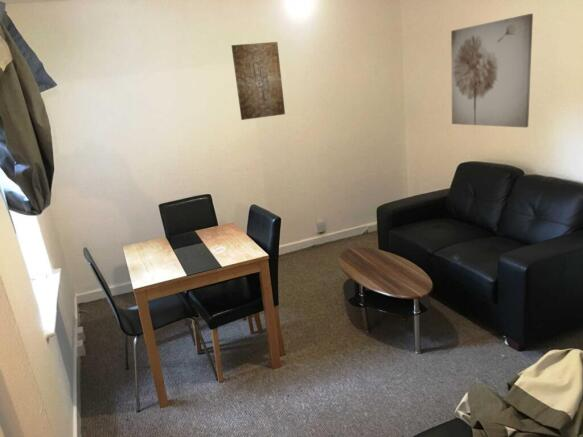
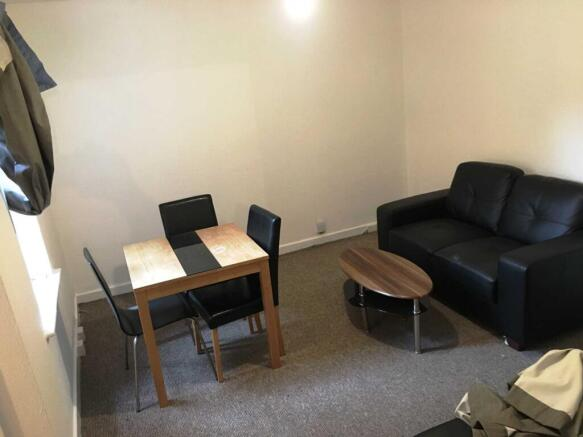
- wall art [450,13,534,129]
- wall art [230,41,286,121]
